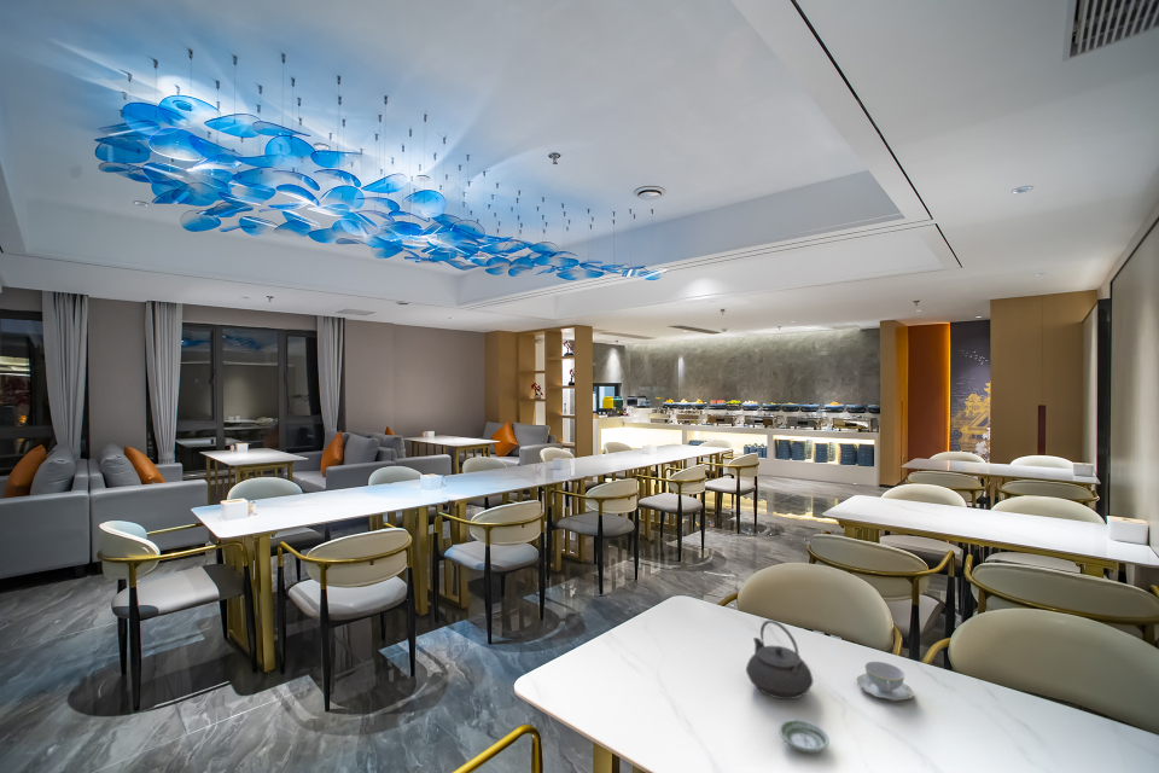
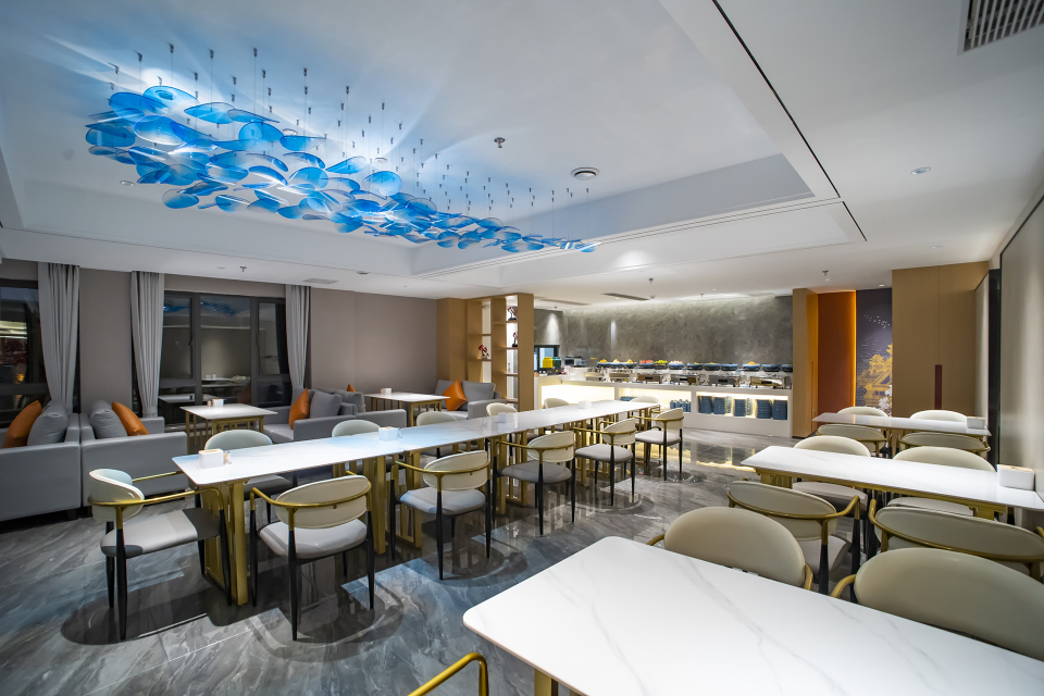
- saucer [777,719,831,754]
- chinaware [856,661,914,702]
- teapot [745,618,814,701]
